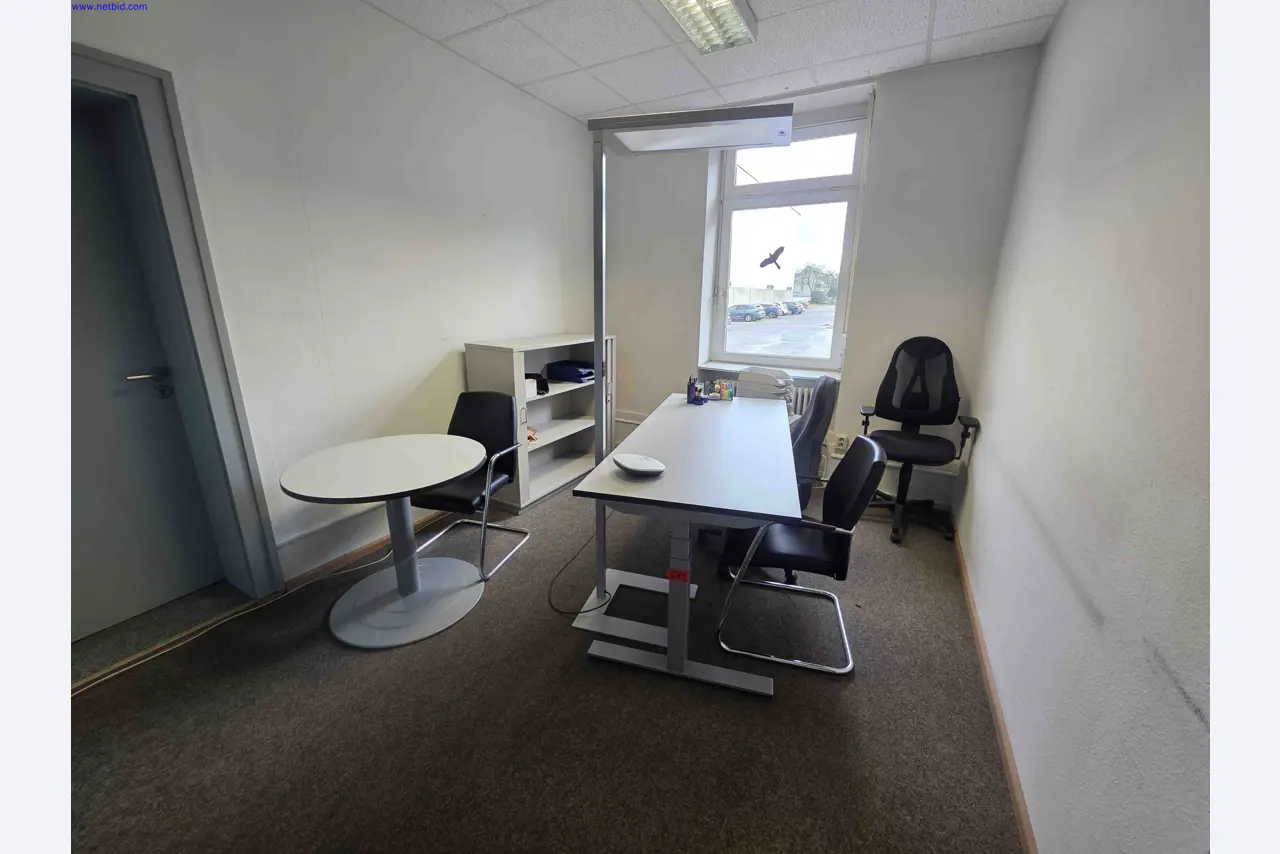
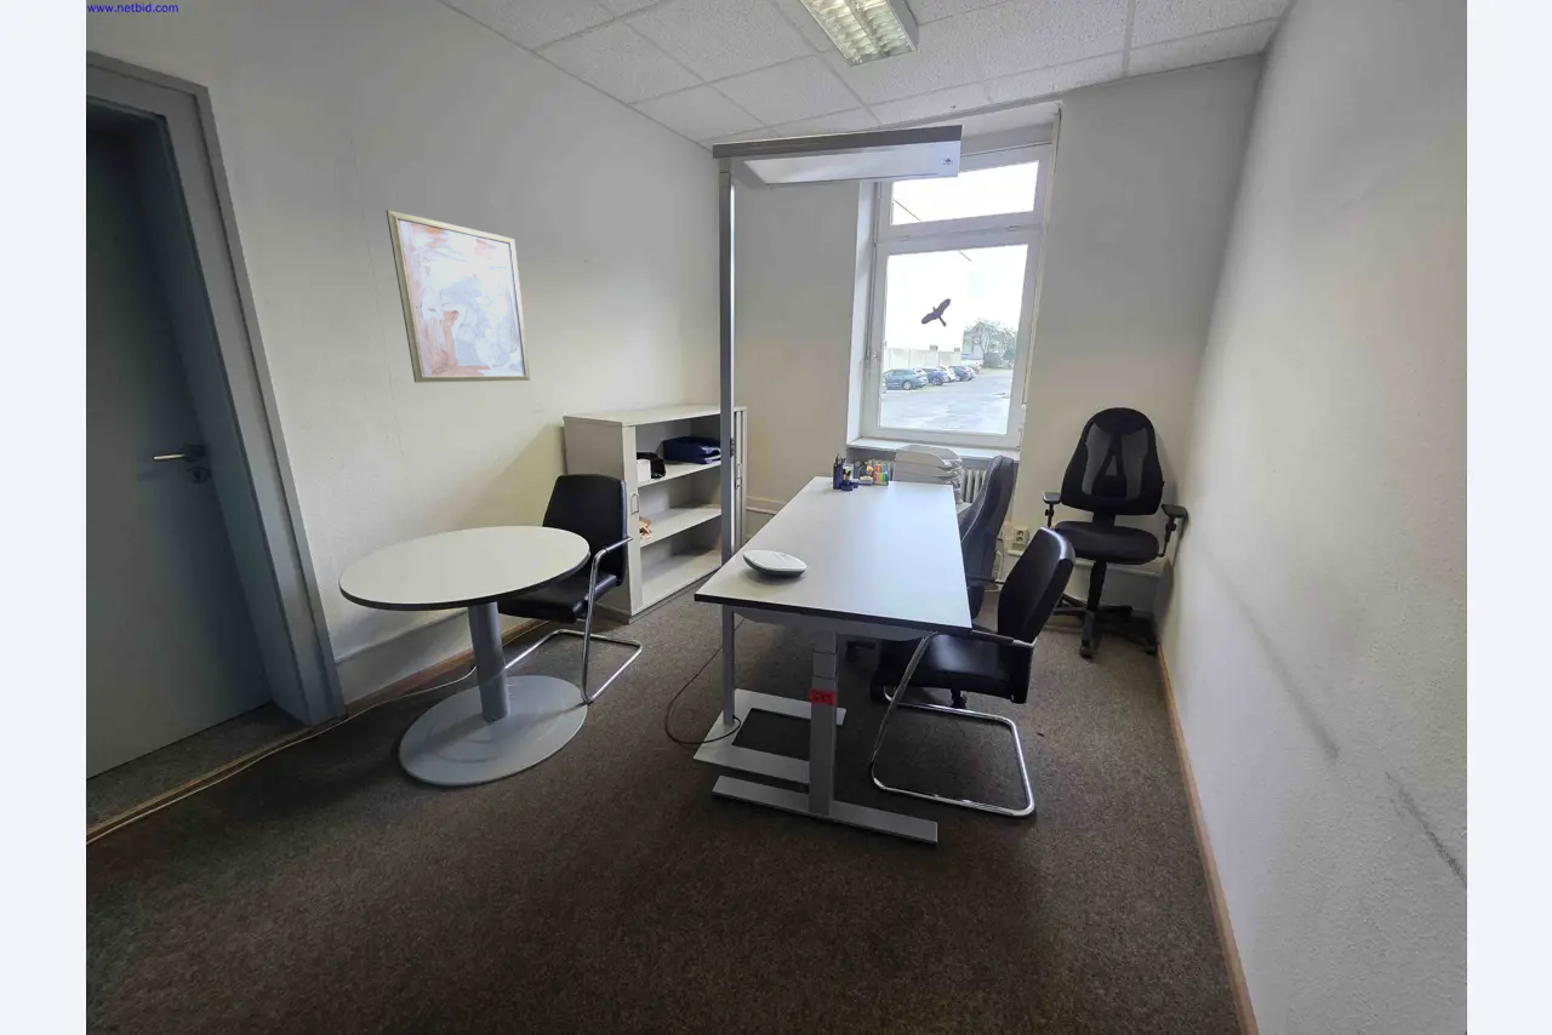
+ wall art [384,208,531,384]
